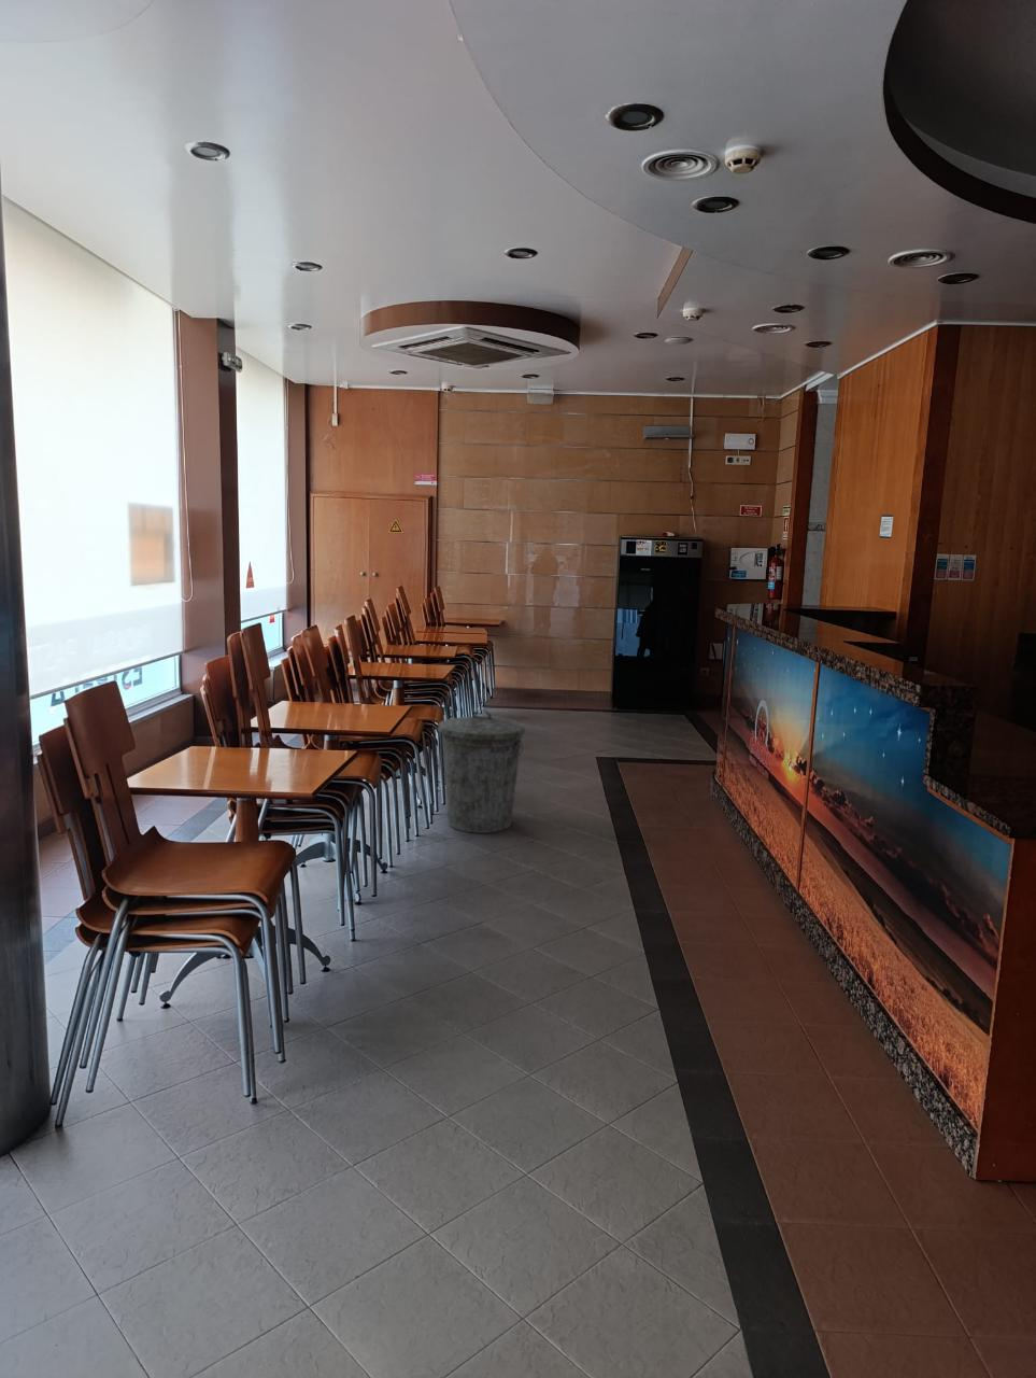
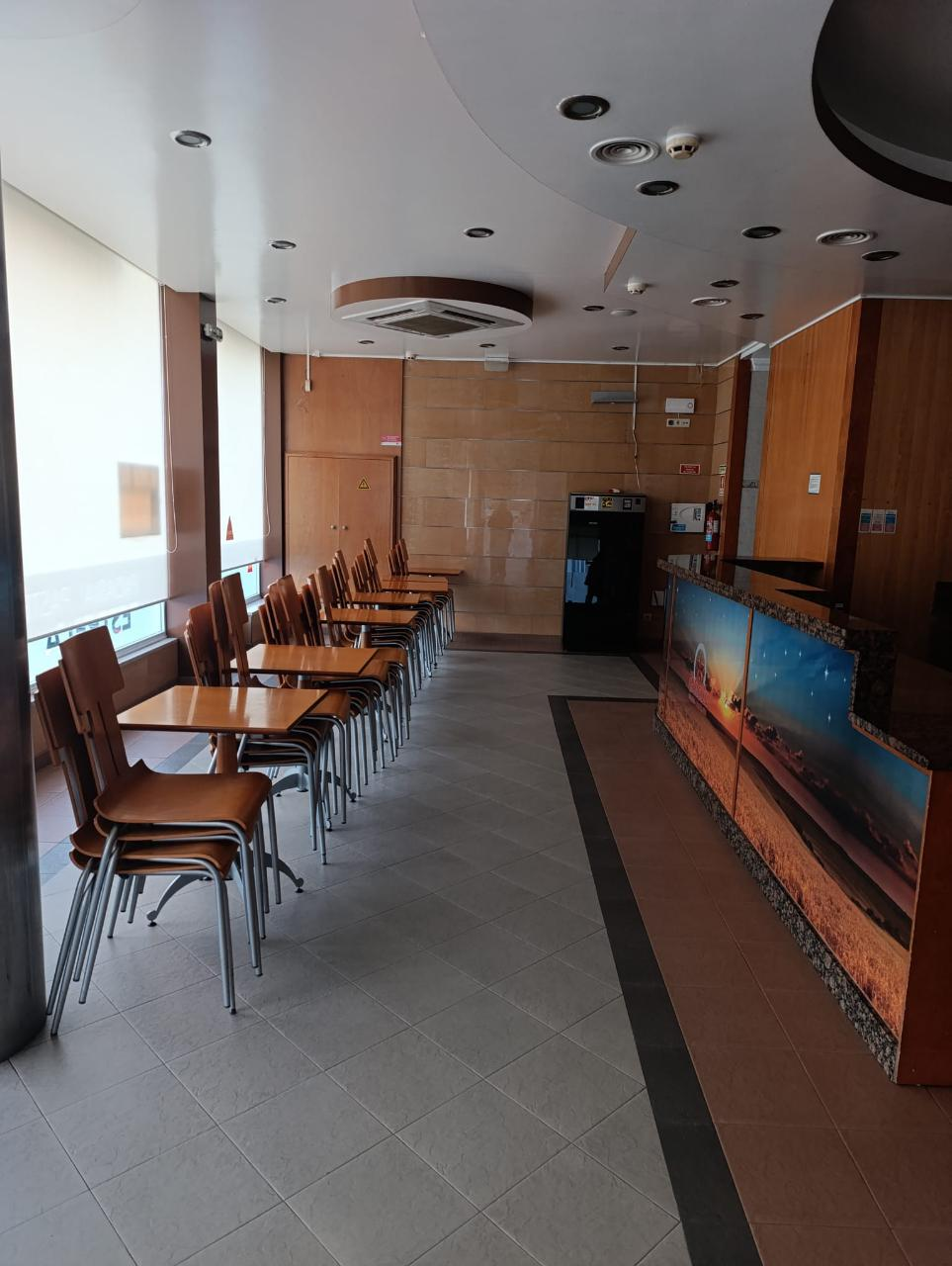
- trash can [437,709,526,835]
